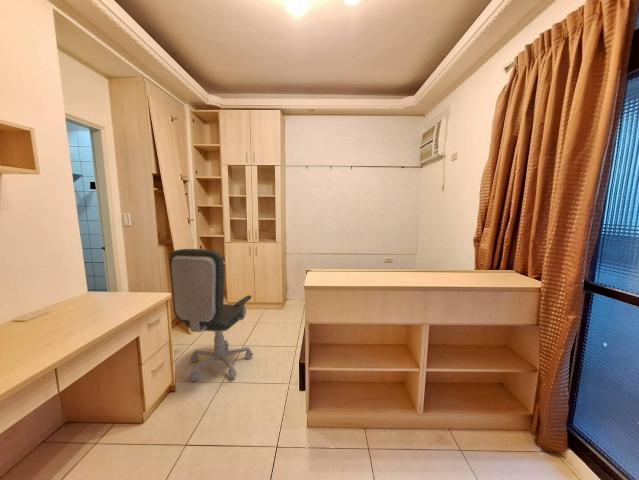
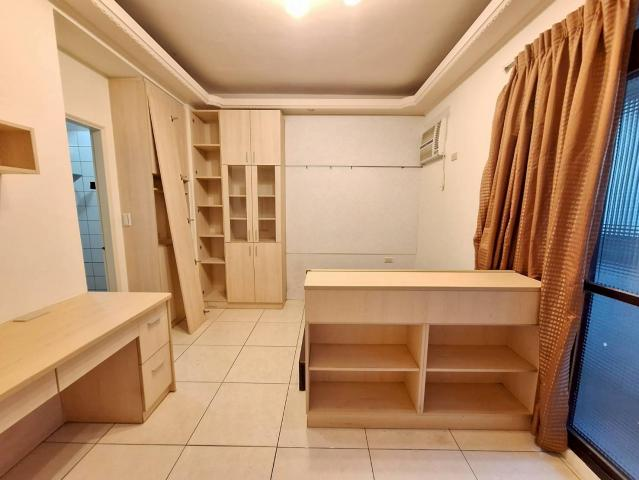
- office chair [168,248,254,382]
